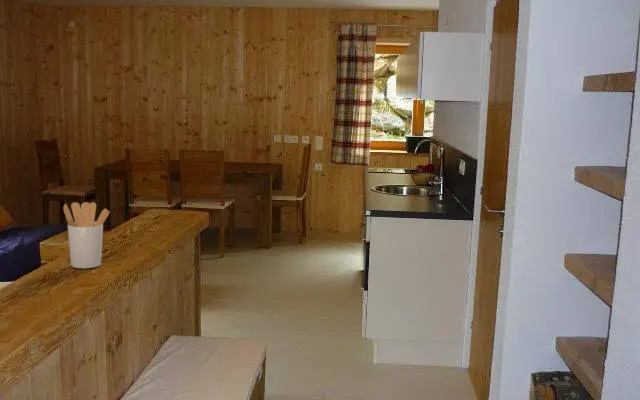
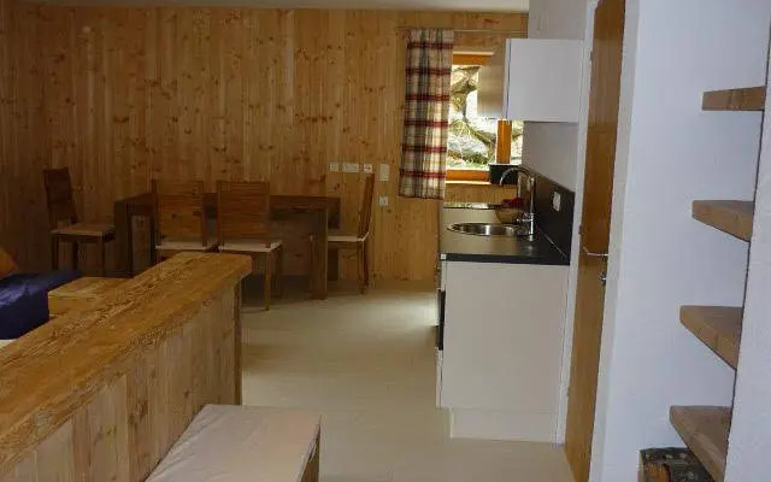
- utensil holder [63,201,111,269]
